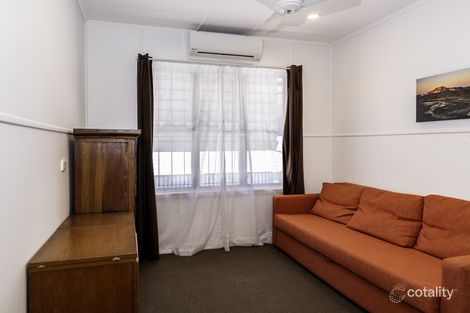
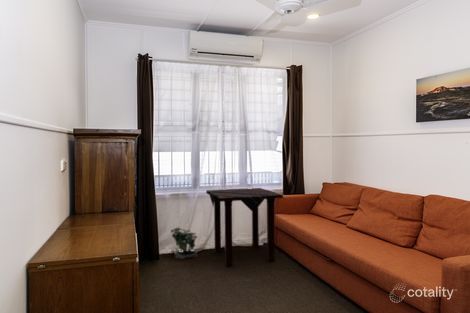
+ side table [205,187,284,267]
+ potted plant [170,225,199,260]
